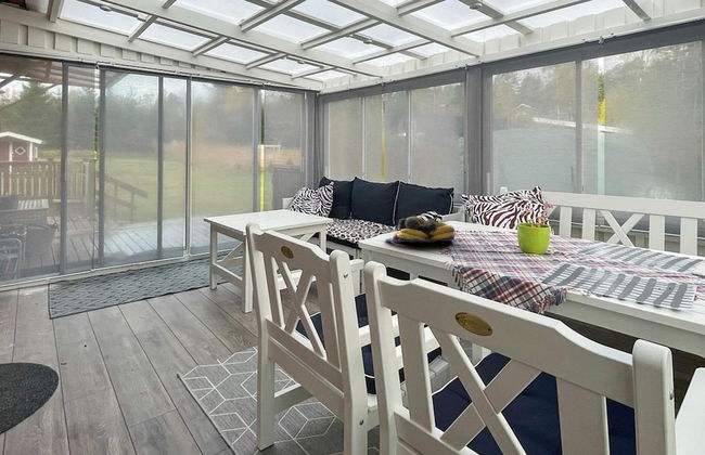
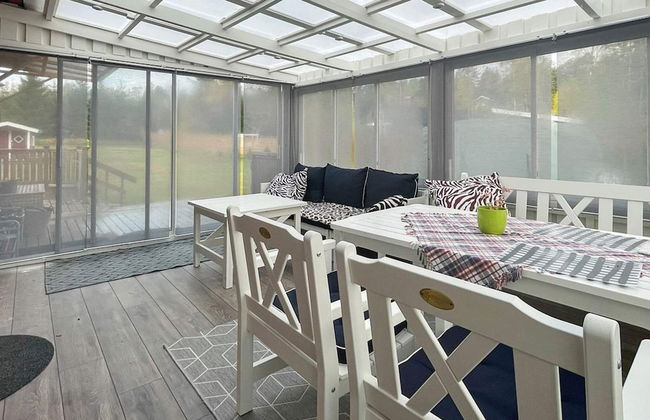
- fruit bowl [384,216,456,244]
